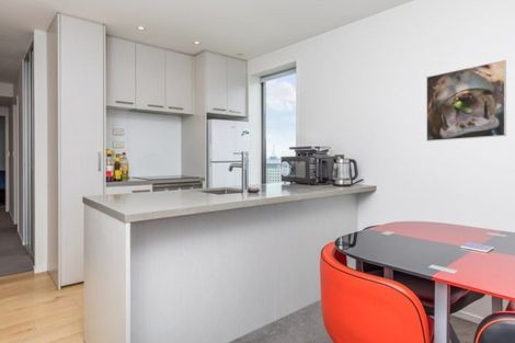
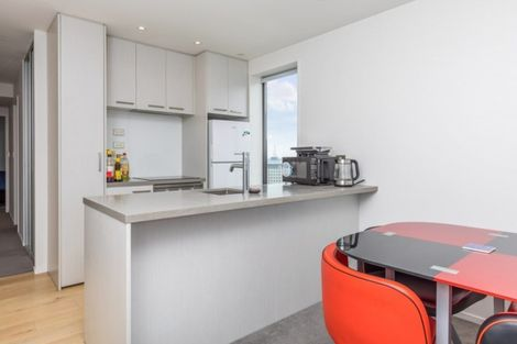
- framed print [425,59,507,142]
